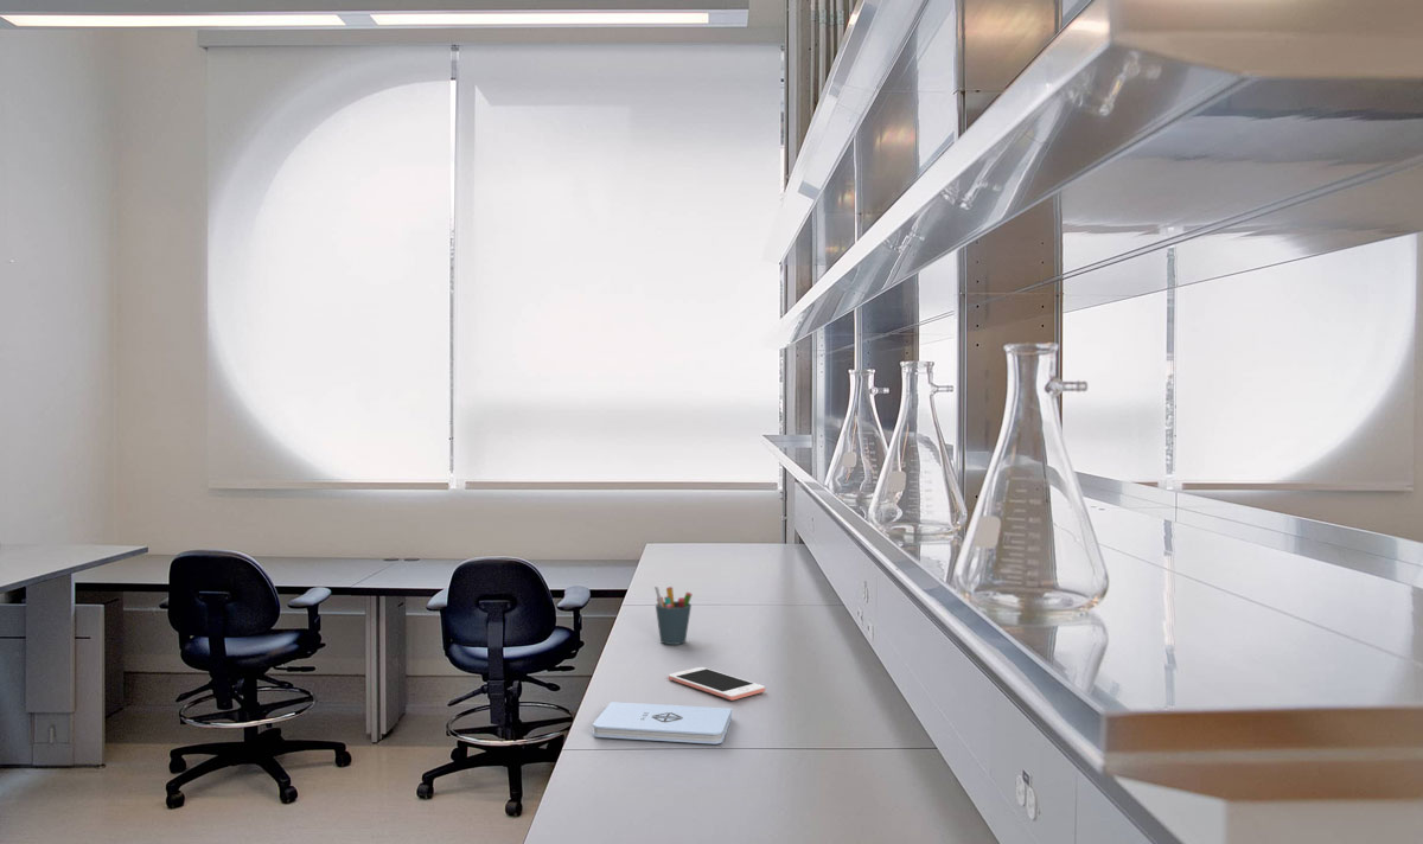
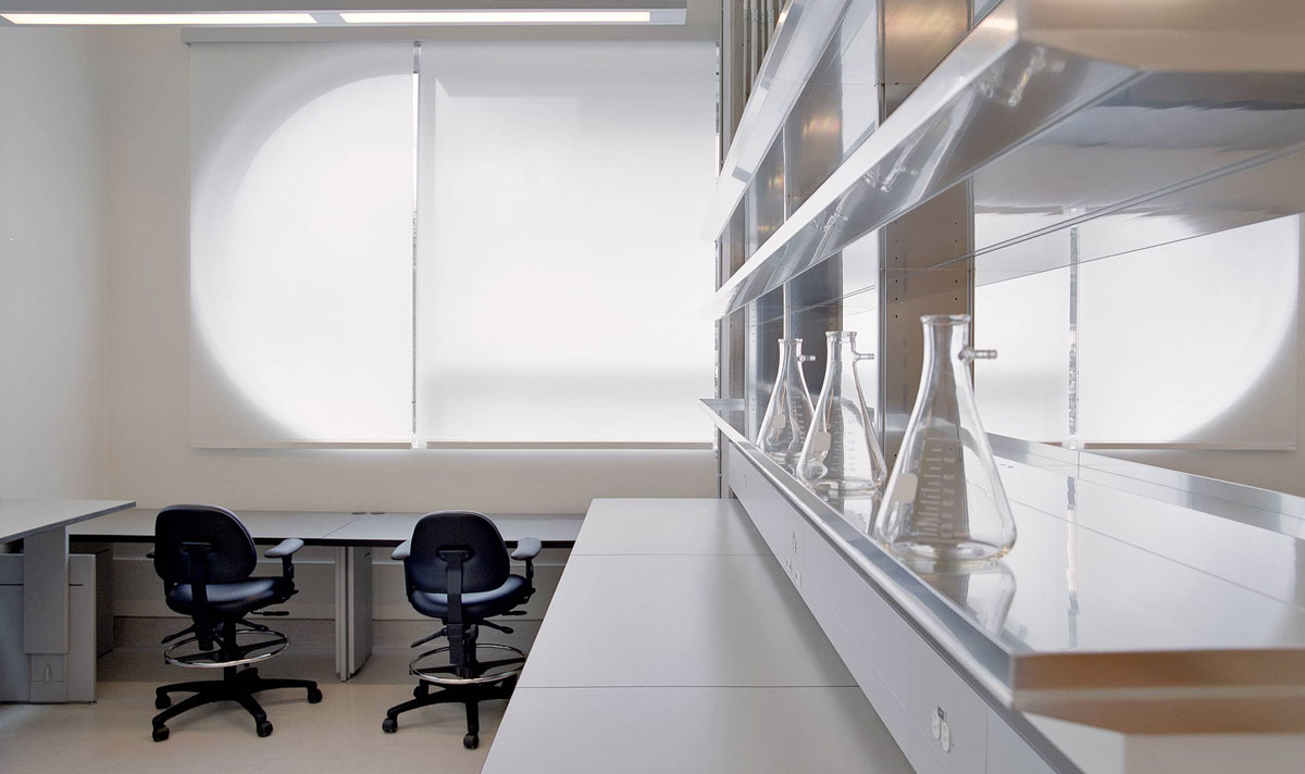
- pen holder [653,584,693,646]
- notepad [592,701,733,744]
- cell phone [668,666,766,702]
